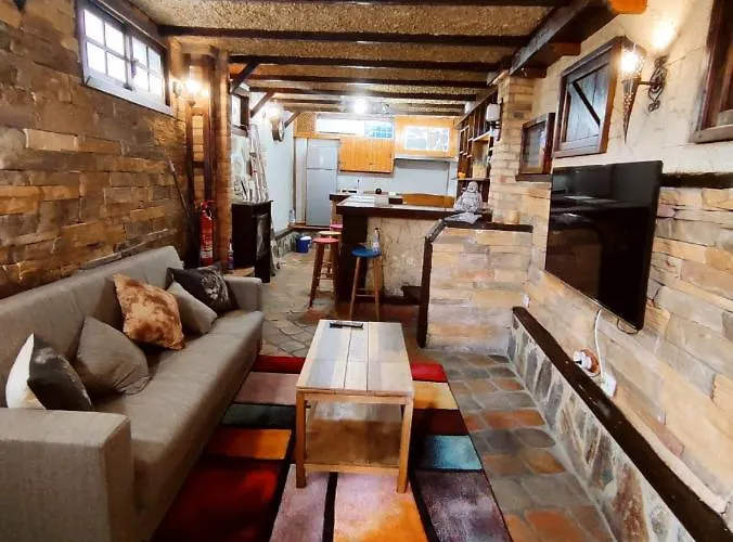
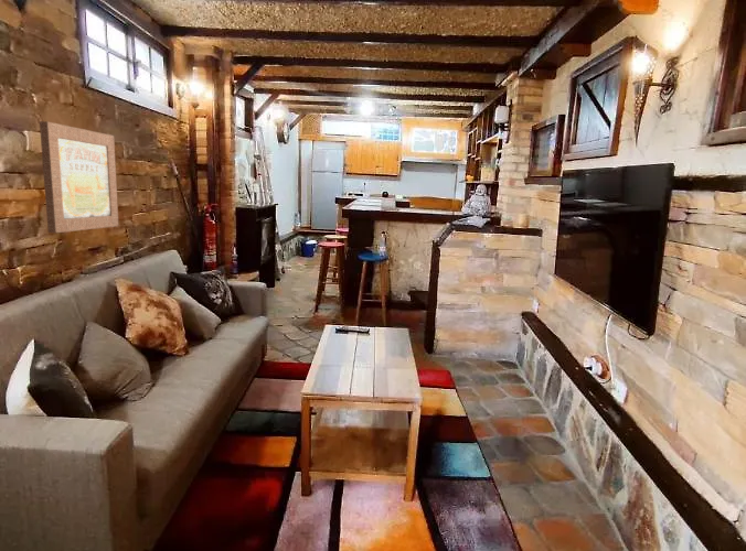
+ wall art [39,120,119,234]
